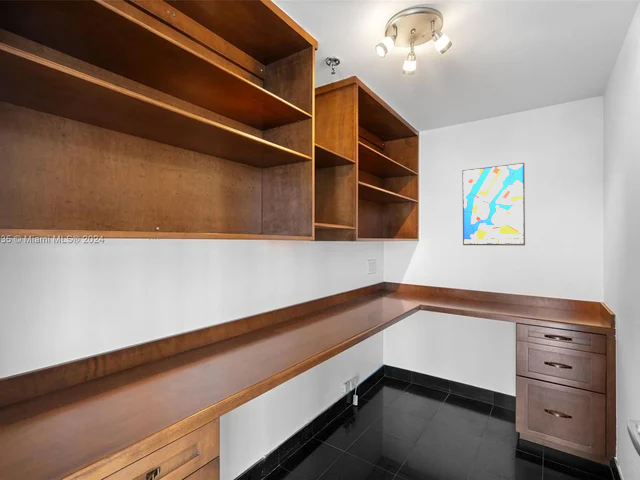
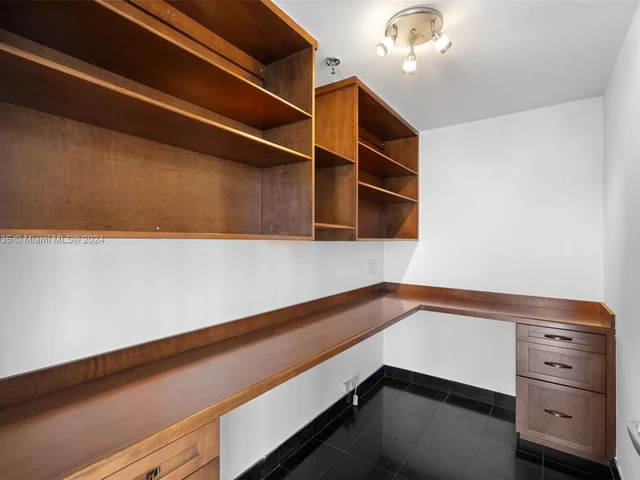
- wall art [461,162,526,246]
